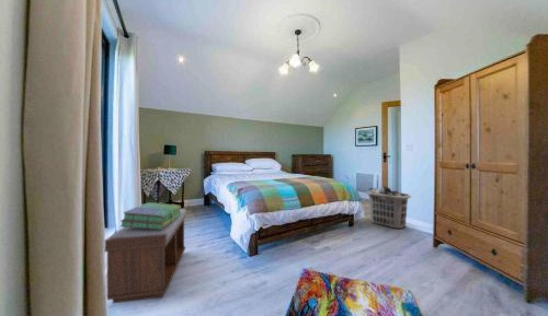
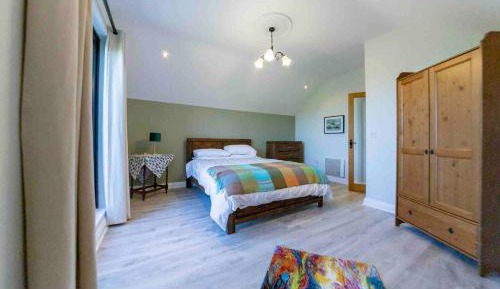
- clothes hamper [365,186,412,230]
- bench [104,208,187,304]
- stack of books [119,201,182,230]
